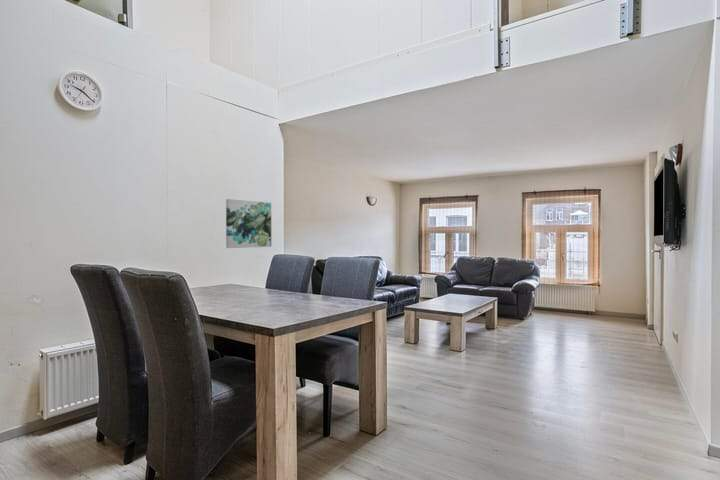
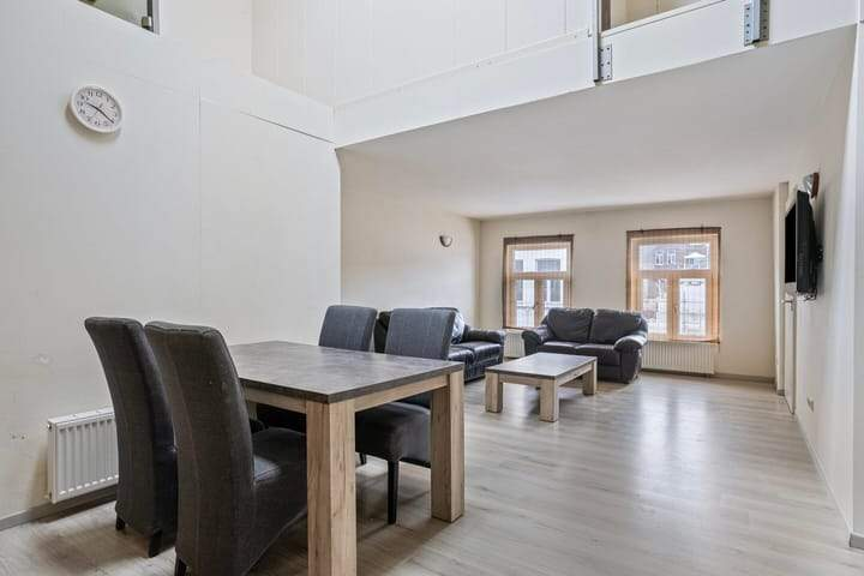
- wall art [225,198,272,249]
